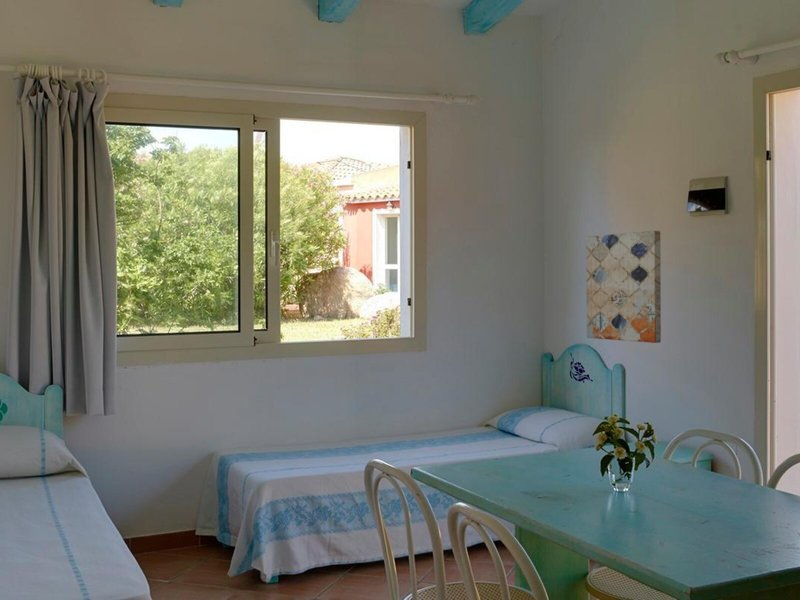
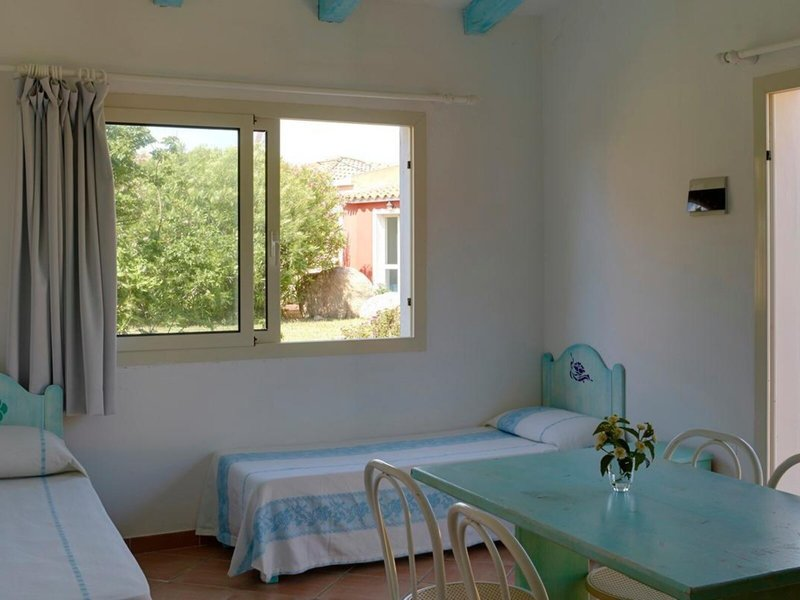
- wall art [585,230,662,344]
